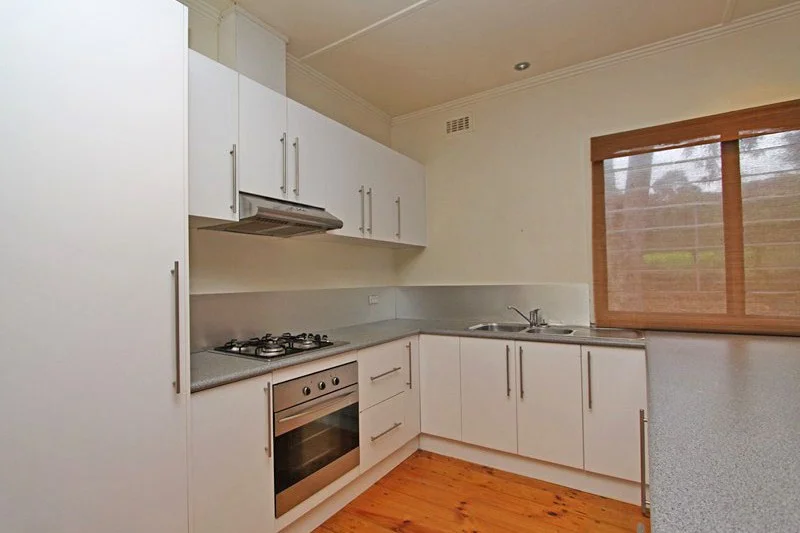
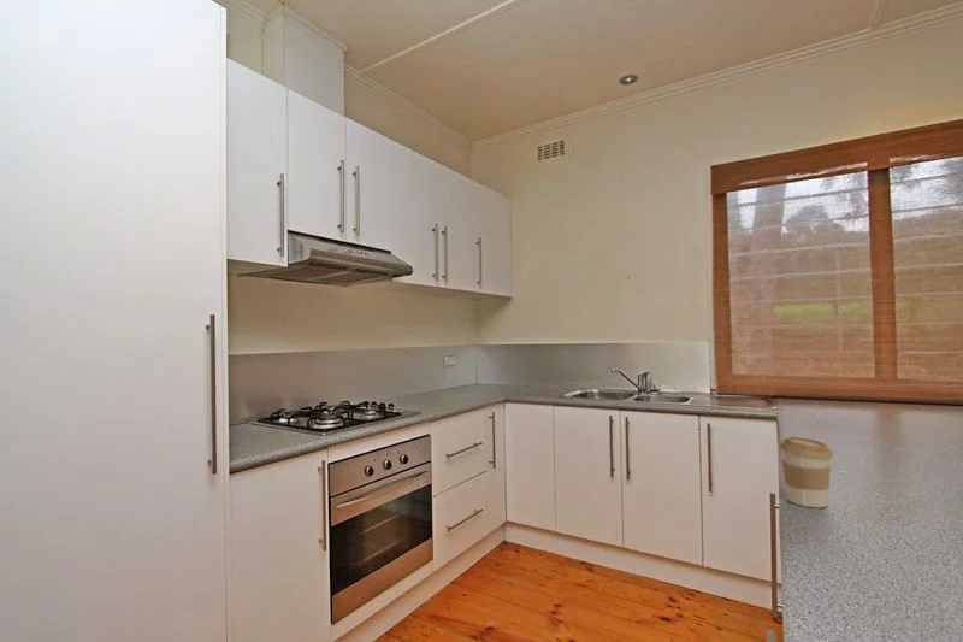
+ coffee cup [779,435,834,508]
